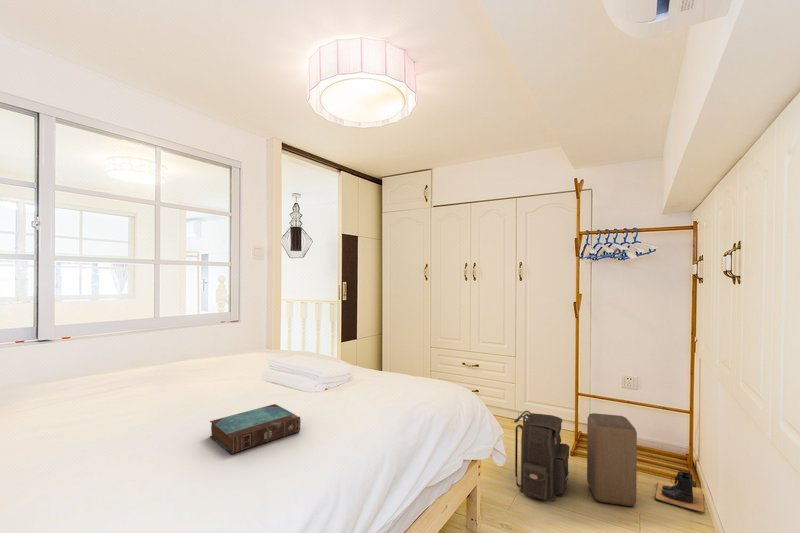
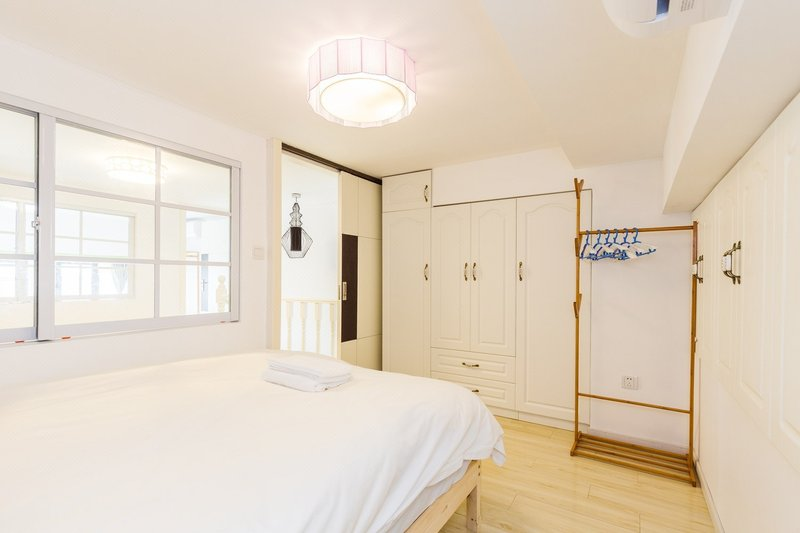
- book [209,403,301,455]
- backpack [513,409,571,502]
- stool [586,412,638,507]
- boots [654,470,705,514]
